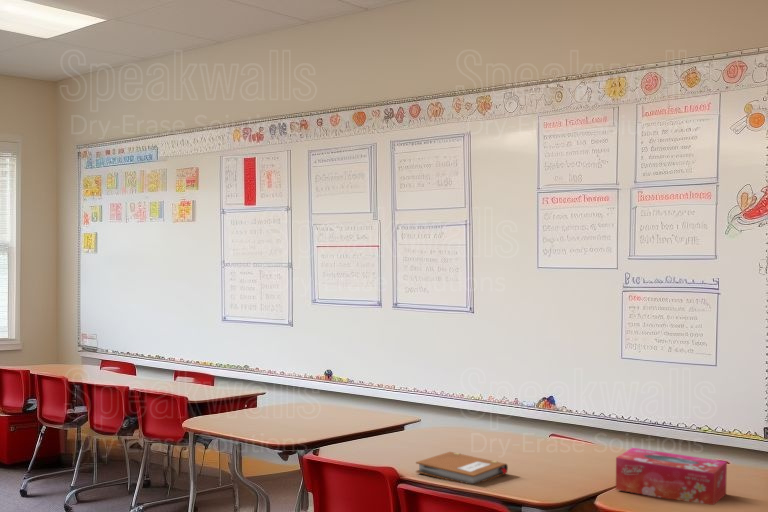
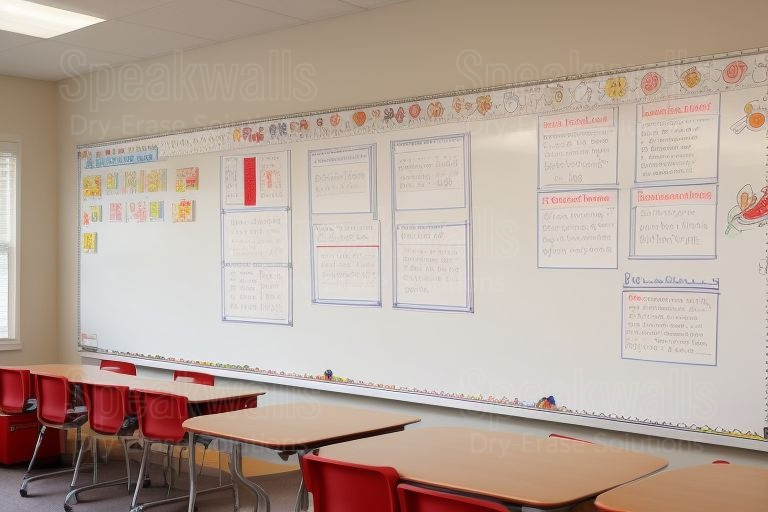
- notebook [415,451,509,485]
- tissue box [615,447,728,506]
